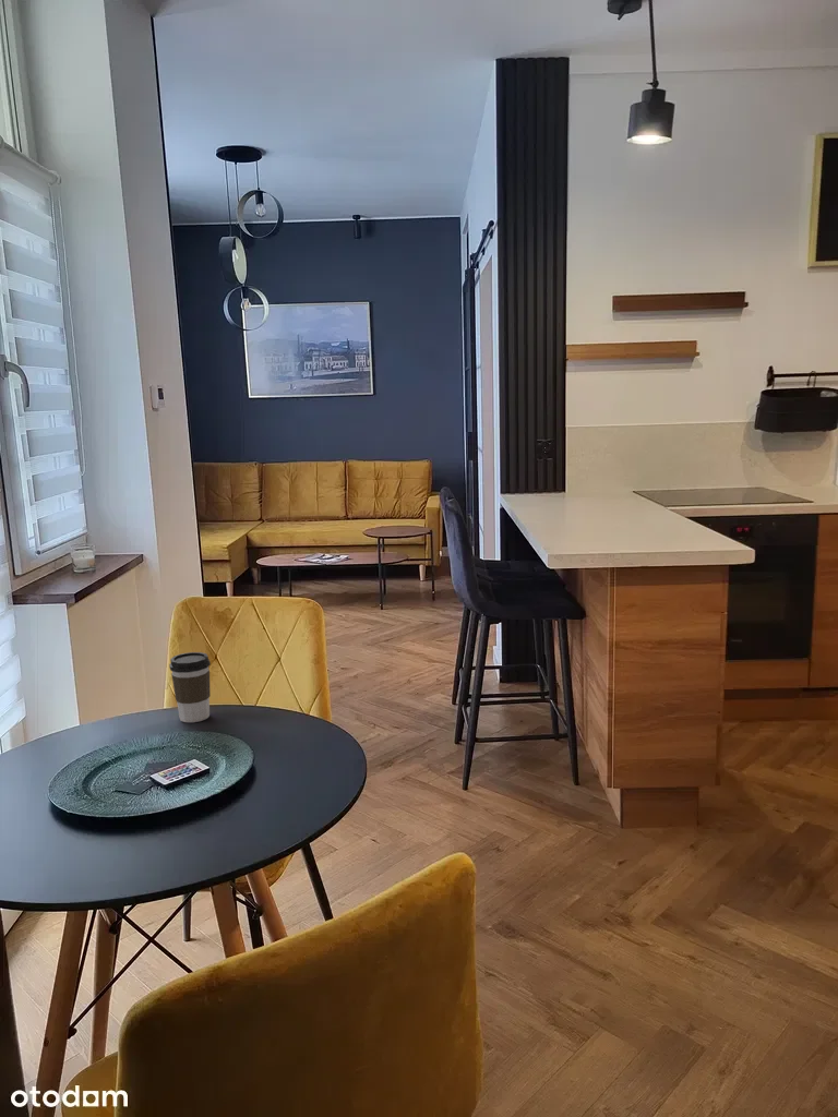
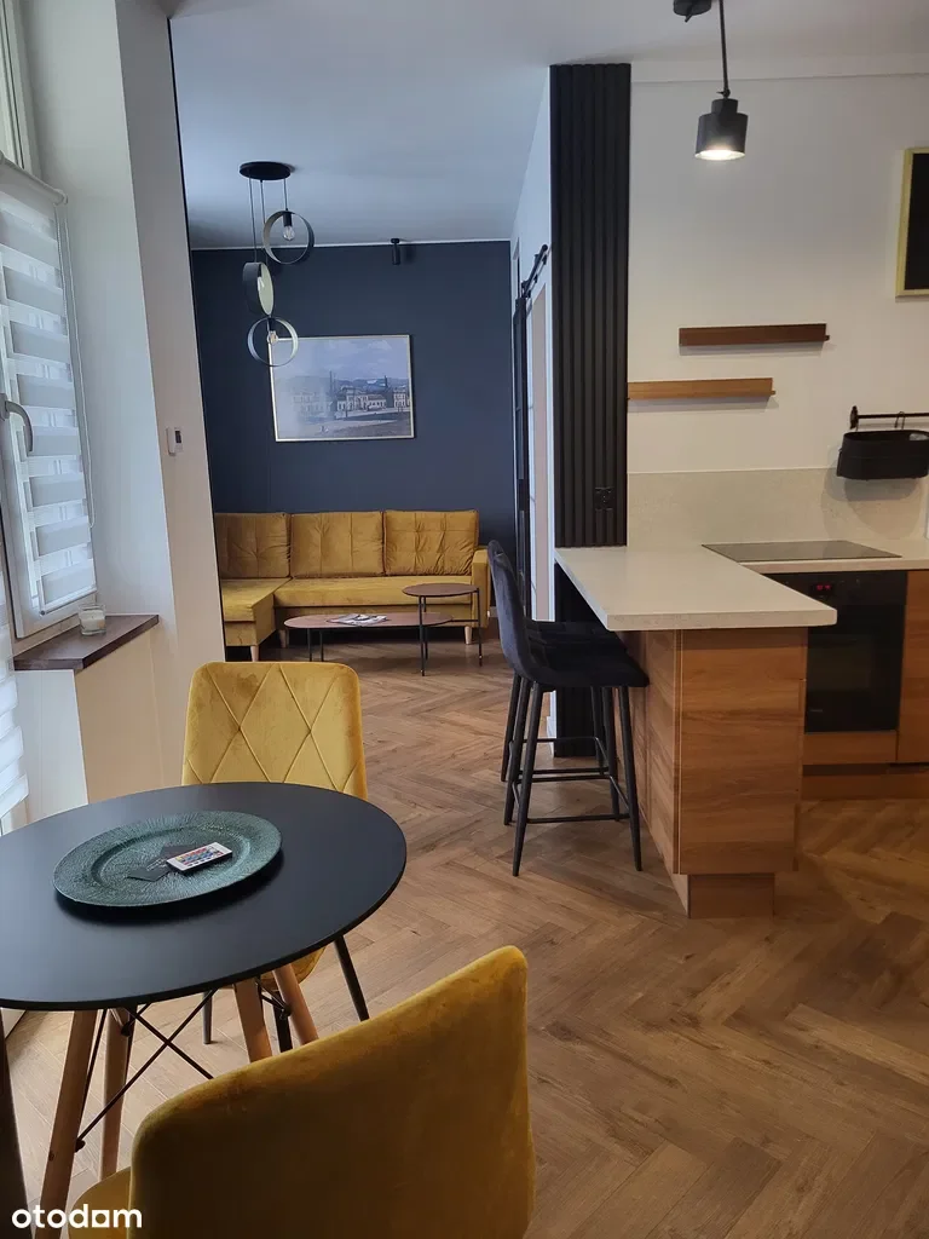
- coffee cup [168,651,212,723]
